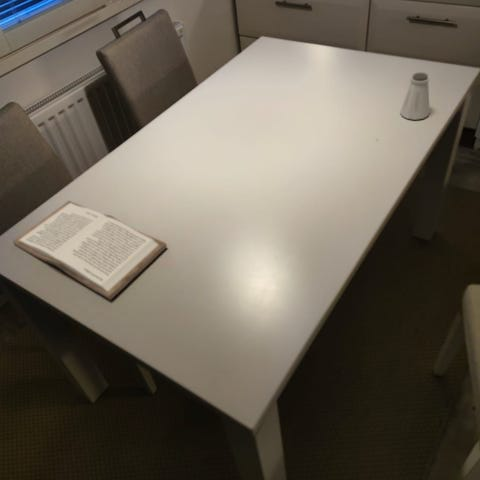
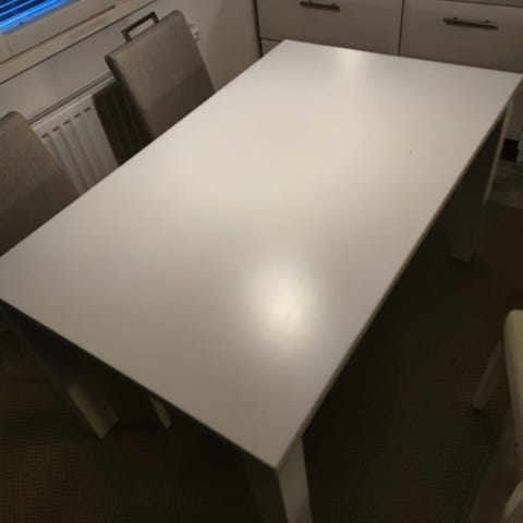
- book [12,200,168,301]
- saltshaker [399,72,431,121]
